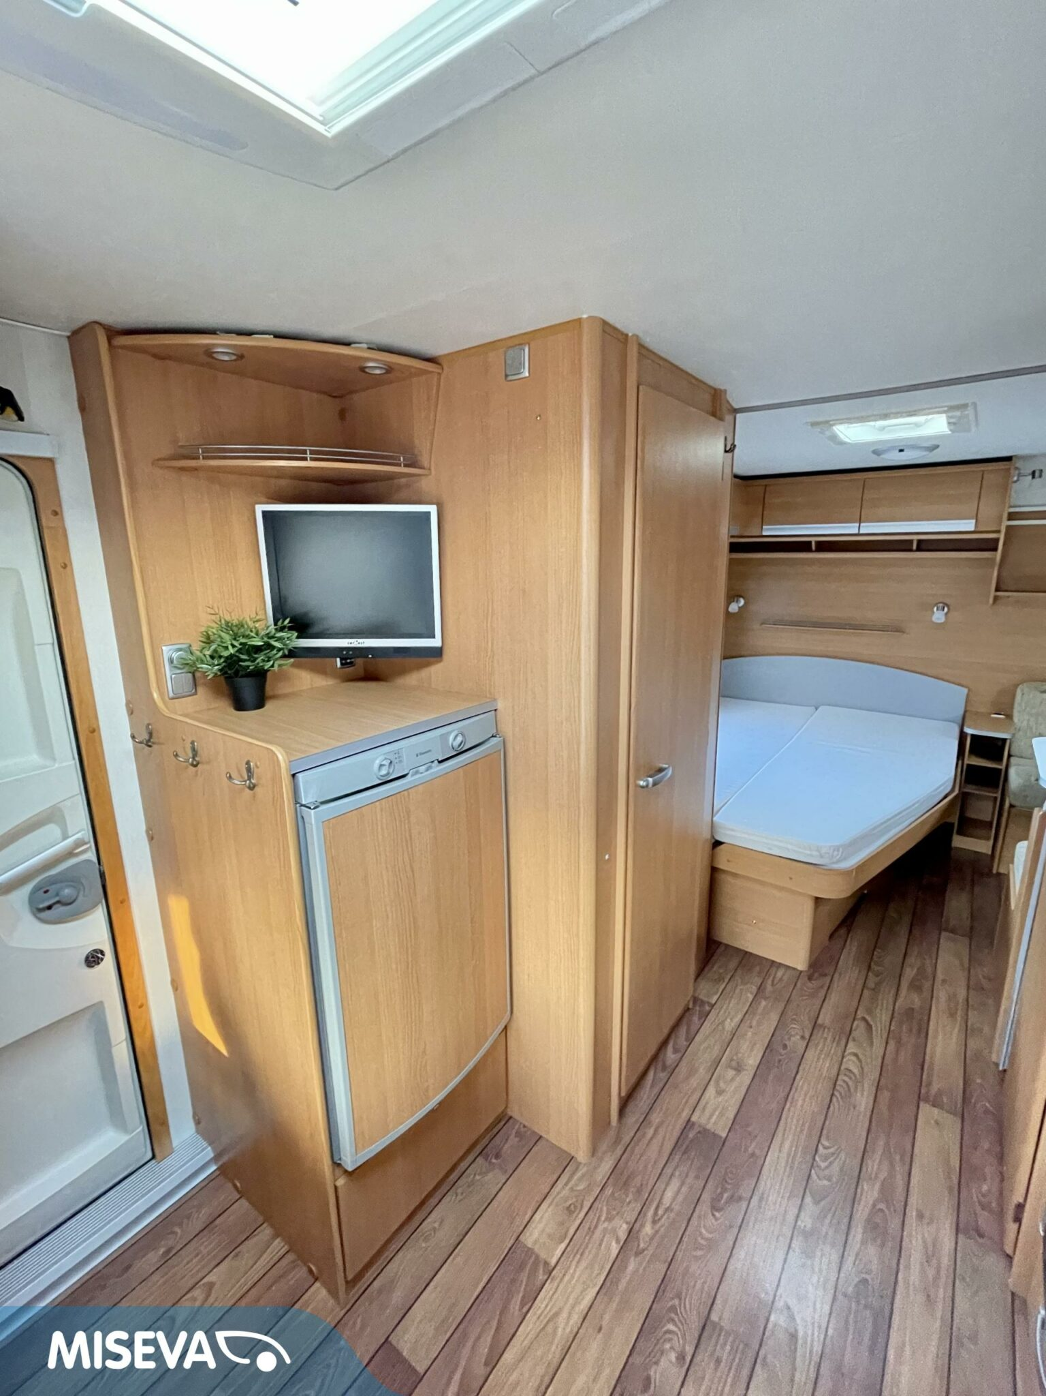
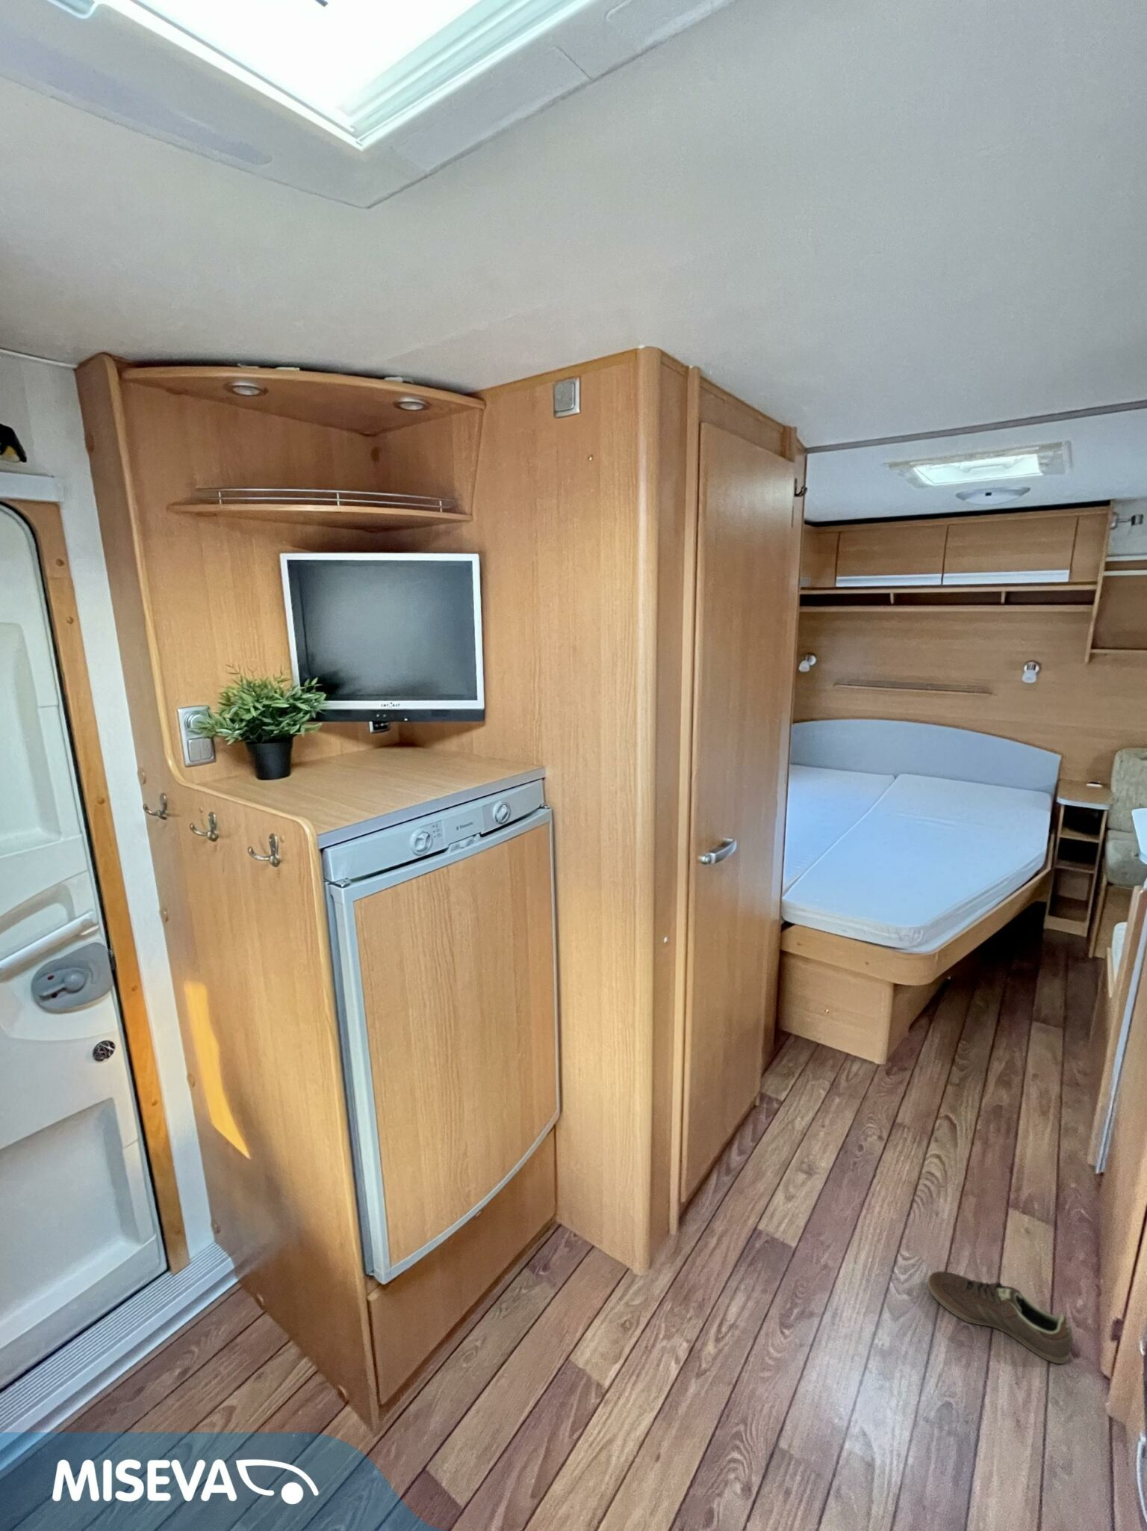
+ sneaker [927,1271,1074,1365]
